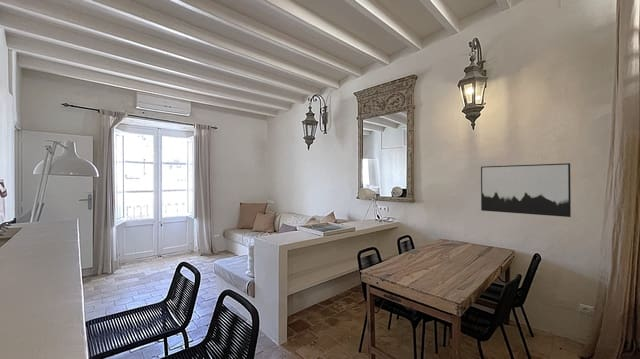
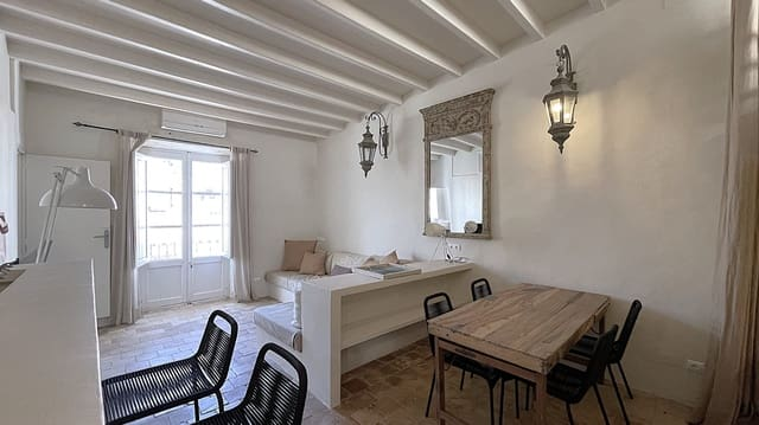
- wall art [480,162,572,218]
